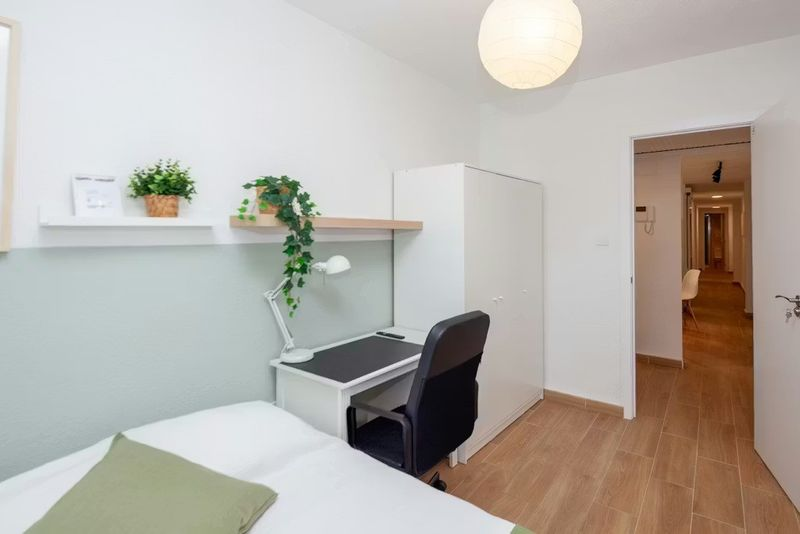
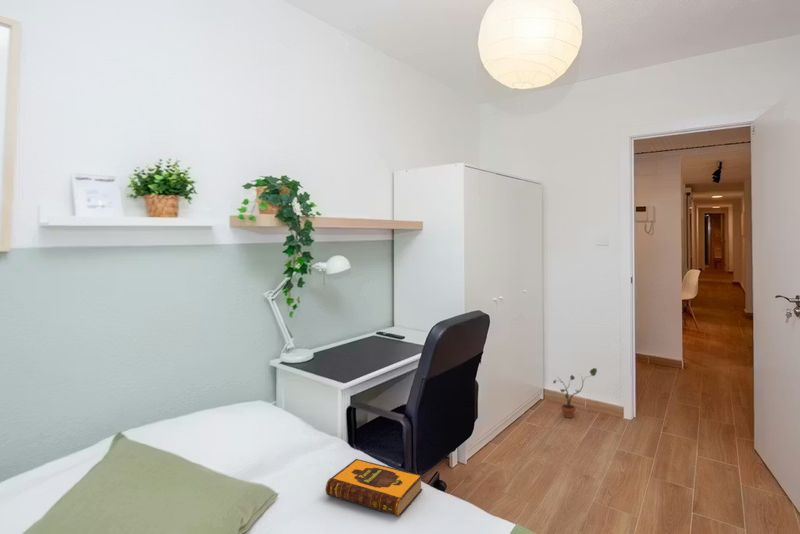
+ potted plant [552,367,598,419]
+ hardback book [325,458,423,518]
